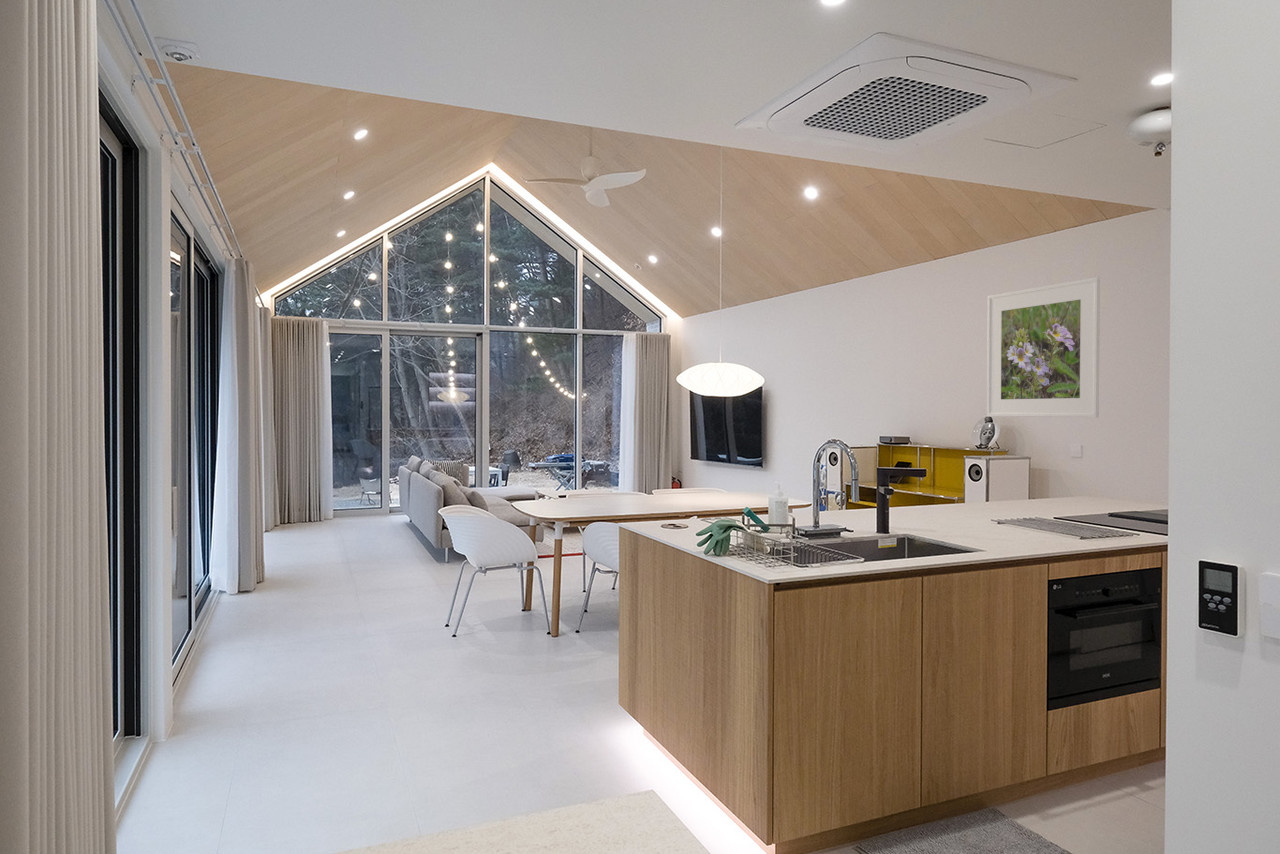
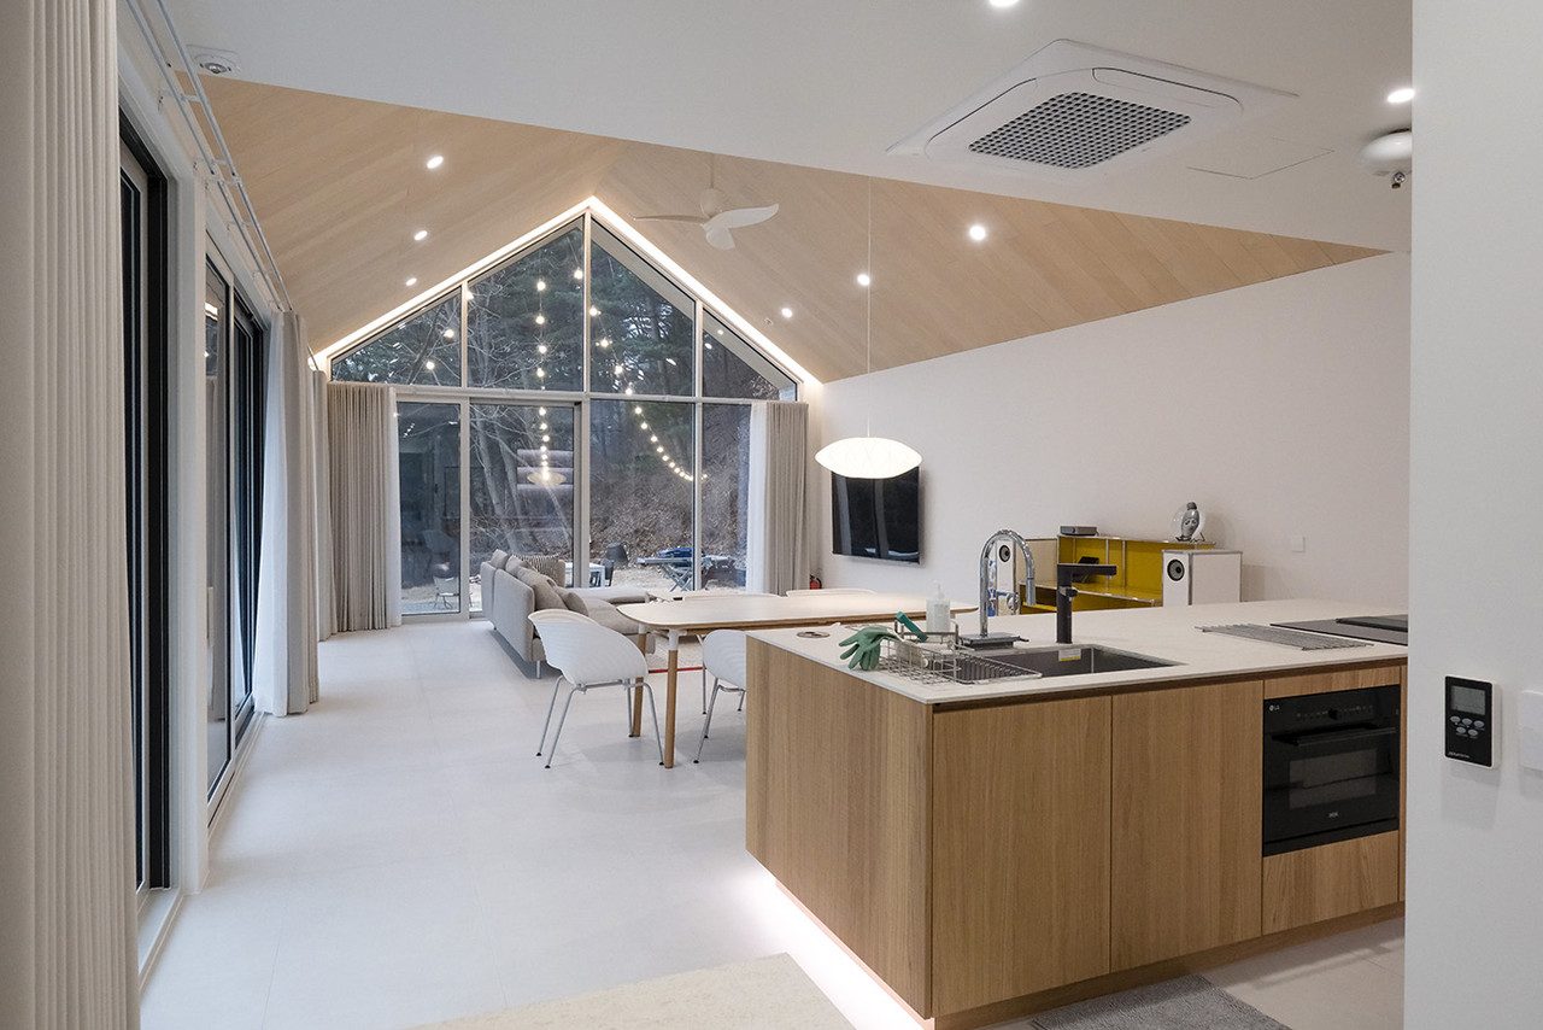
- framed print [986,276,1101,418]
